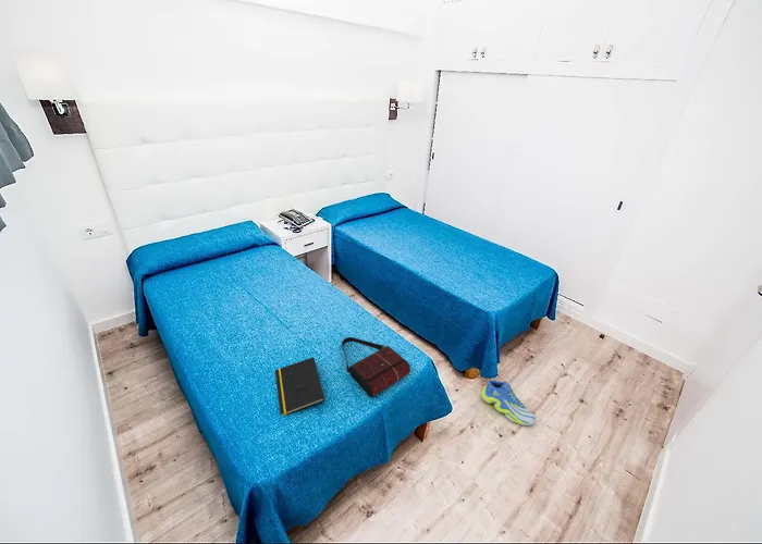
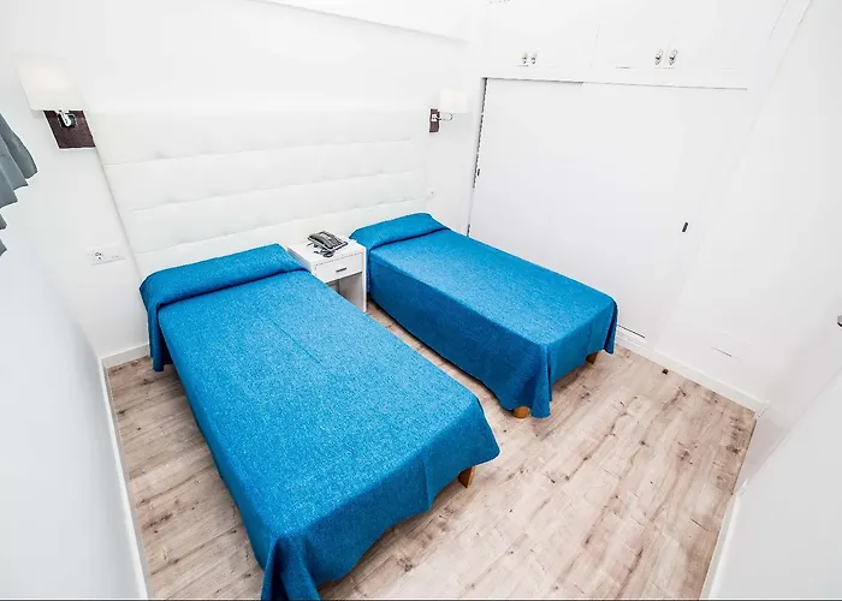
- shoulder bag [341,336,411,398]
- notepad [274,356,325,417]
- sneaker [480,380,537,426]
